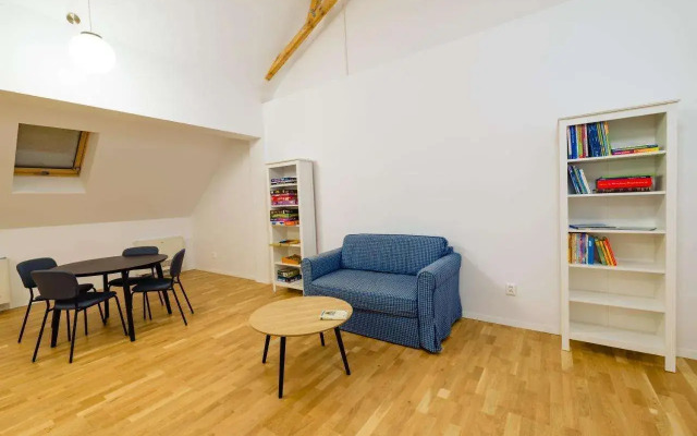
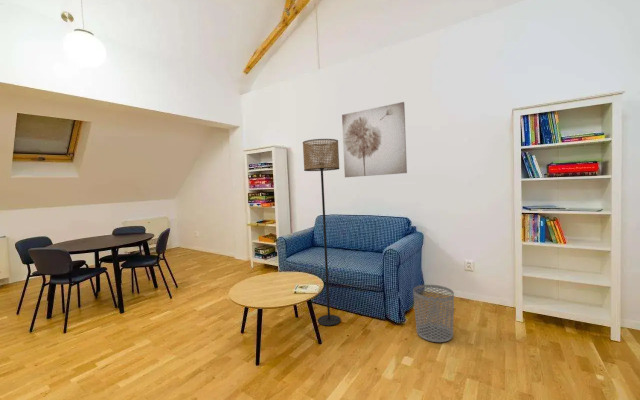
+ floor lamp [302,138,342,327]
+ waste bin [412,284,455,343]
+ wall art [341,101,408,178]
